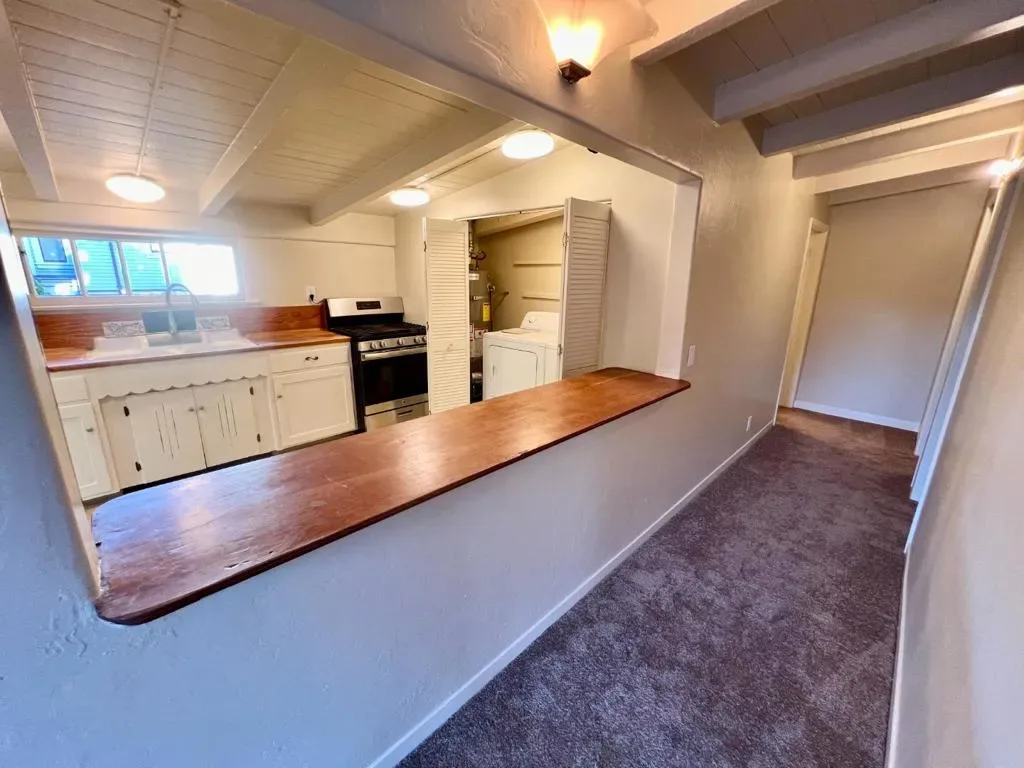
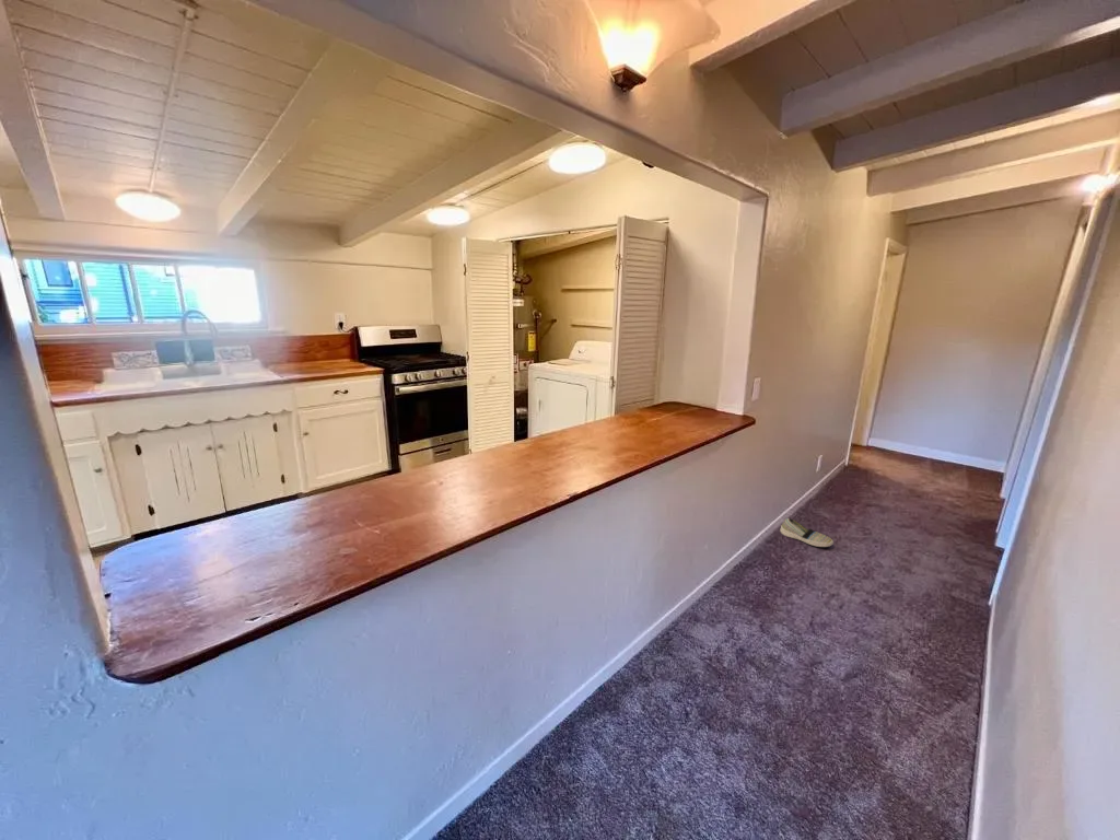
+ shoe [779,517,835,548]
